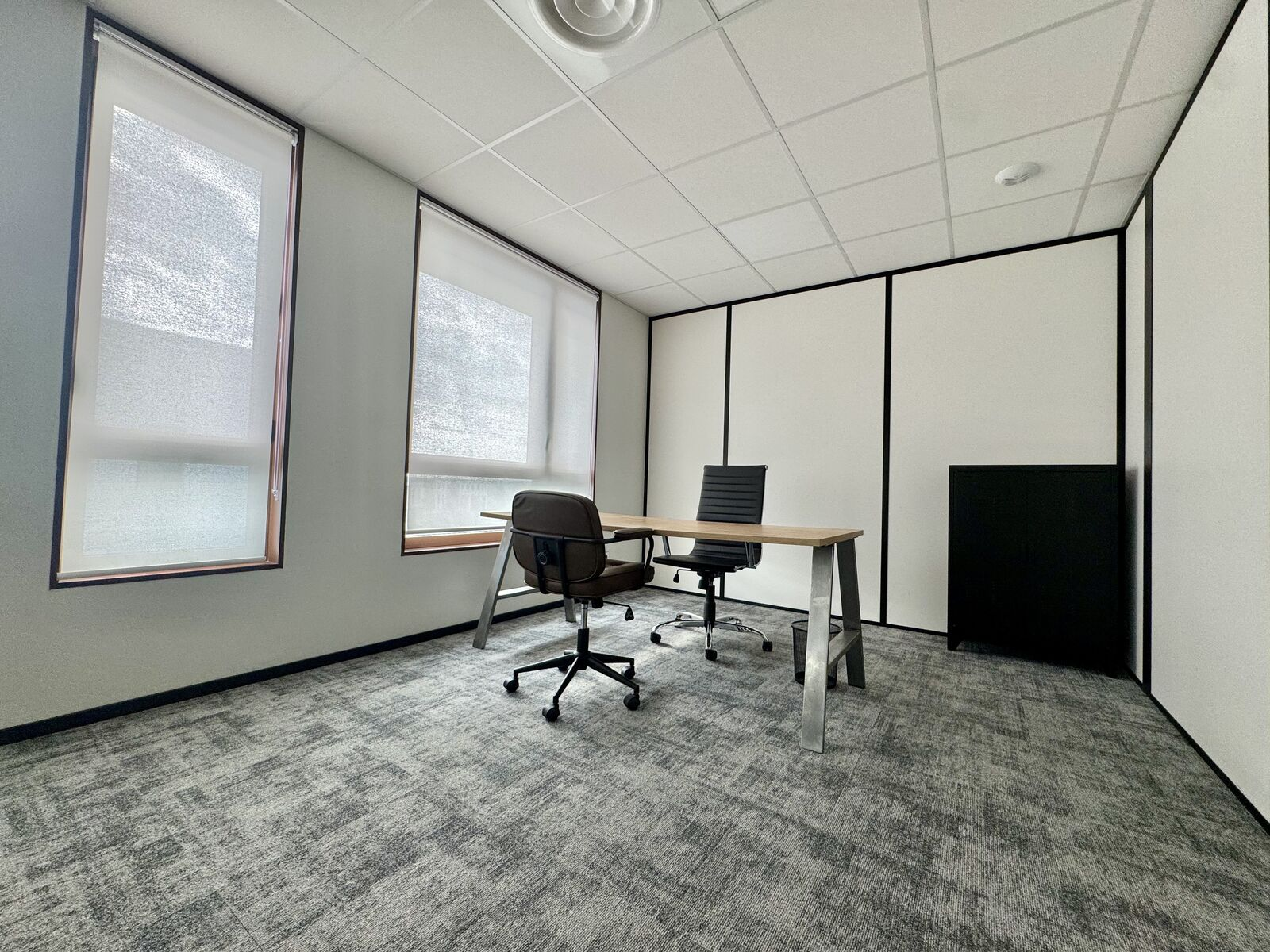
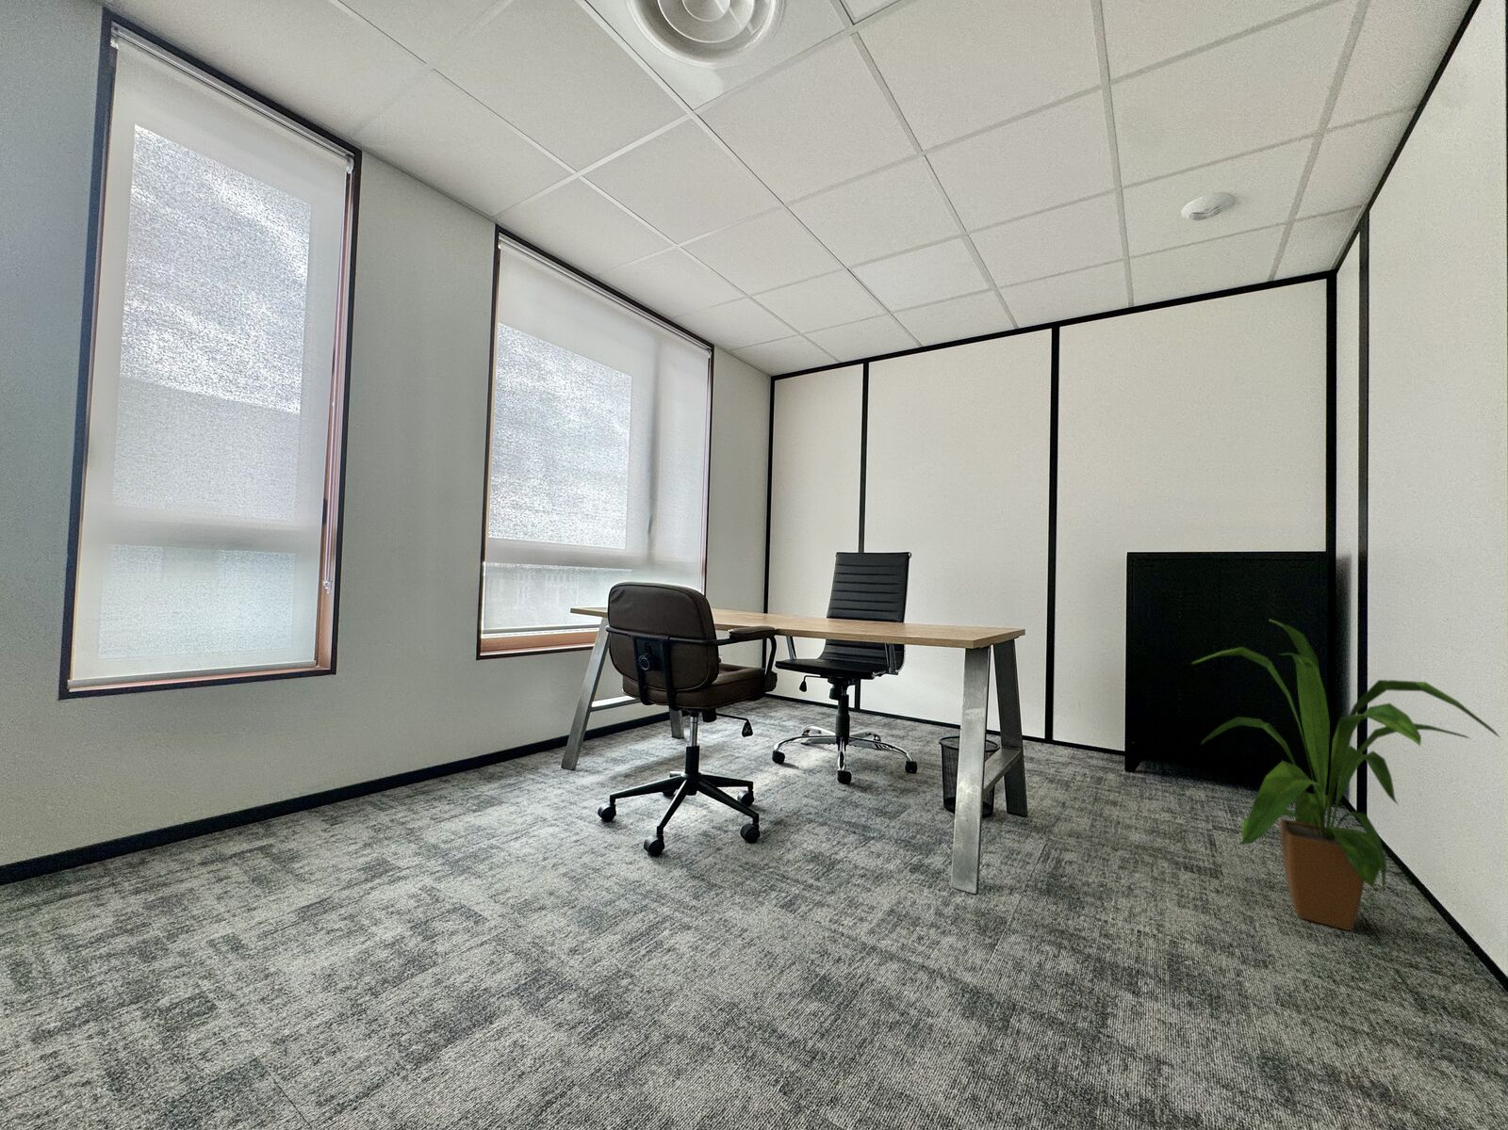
+ house plant [1191,618,1501,932]
